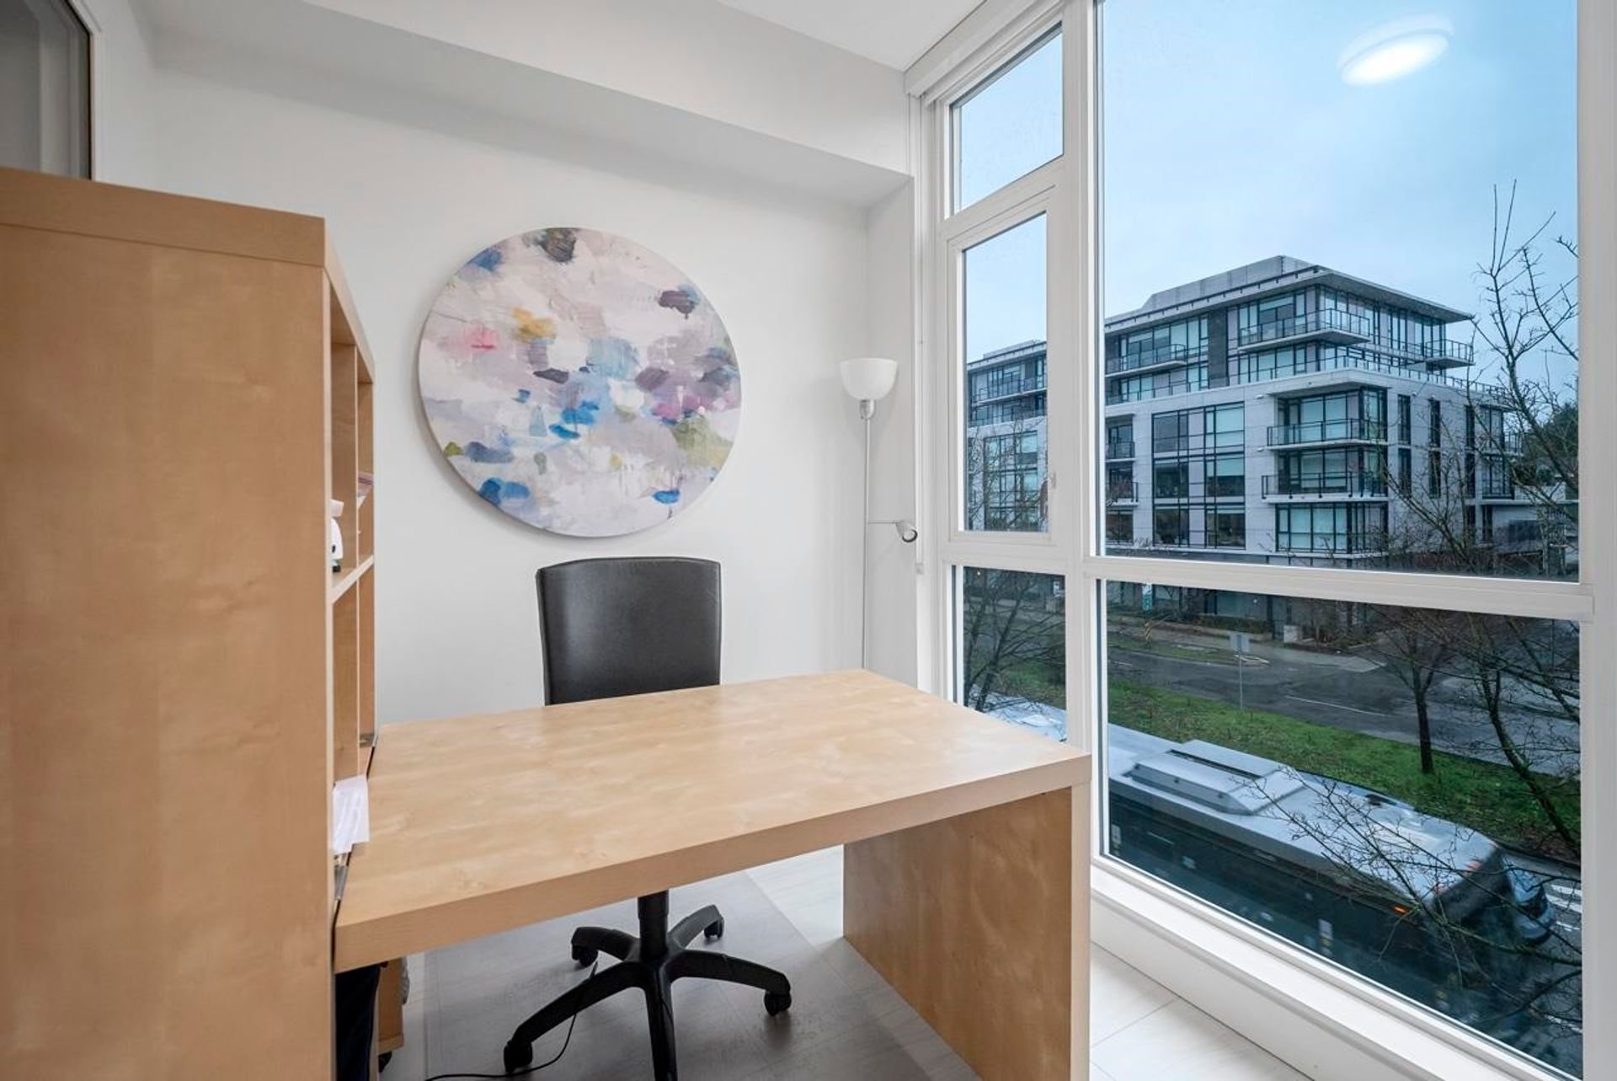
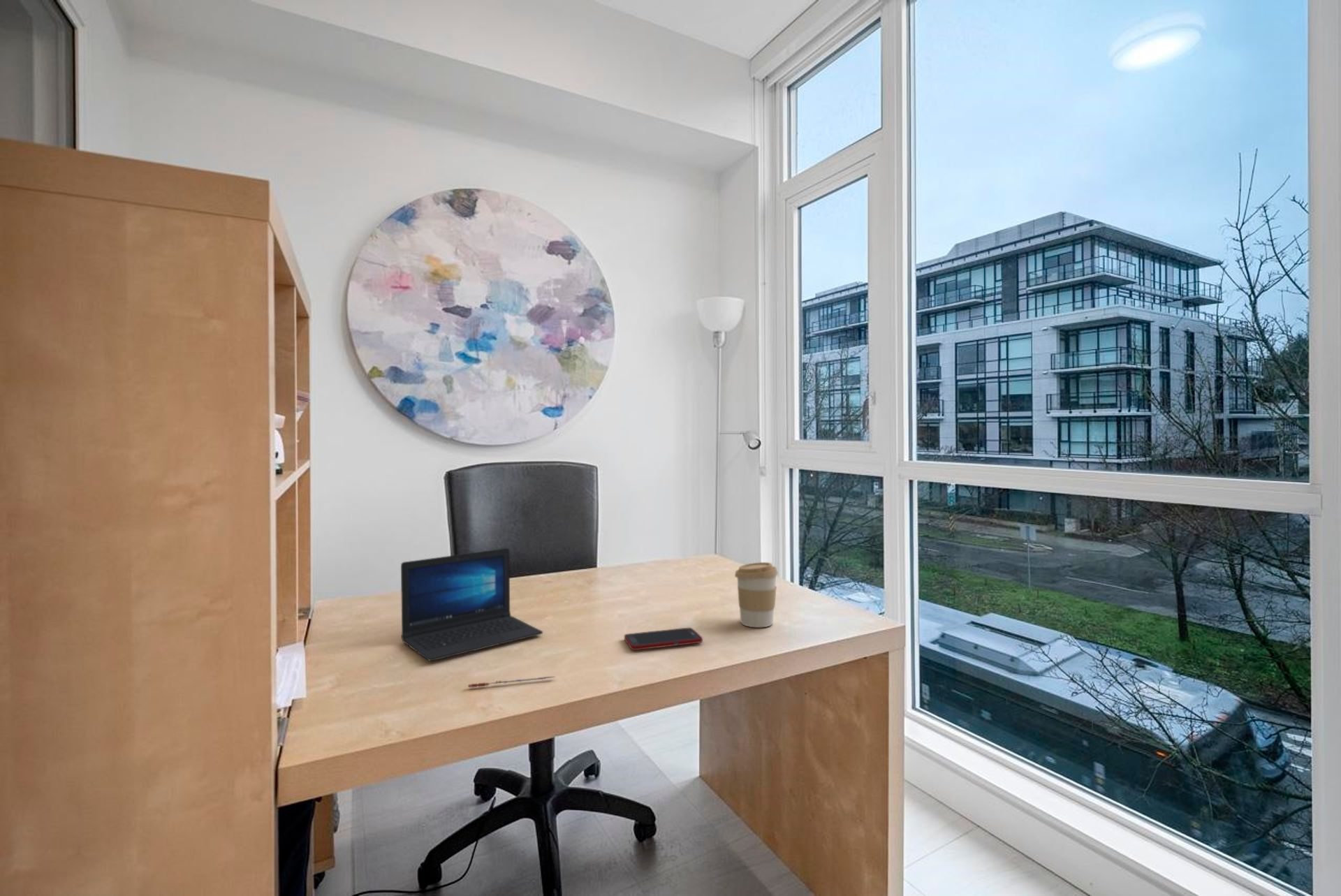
+ coffee cup [734,561,779,628]
+ pen [467,676,555,689]
+ laptop [400,548,543,661]
+ cell phone [624,627,703,651]
